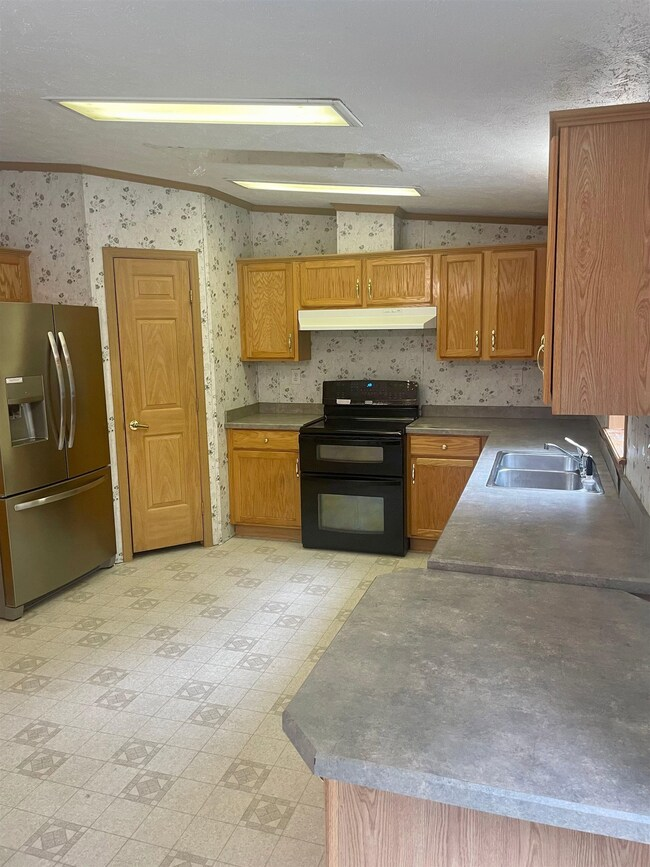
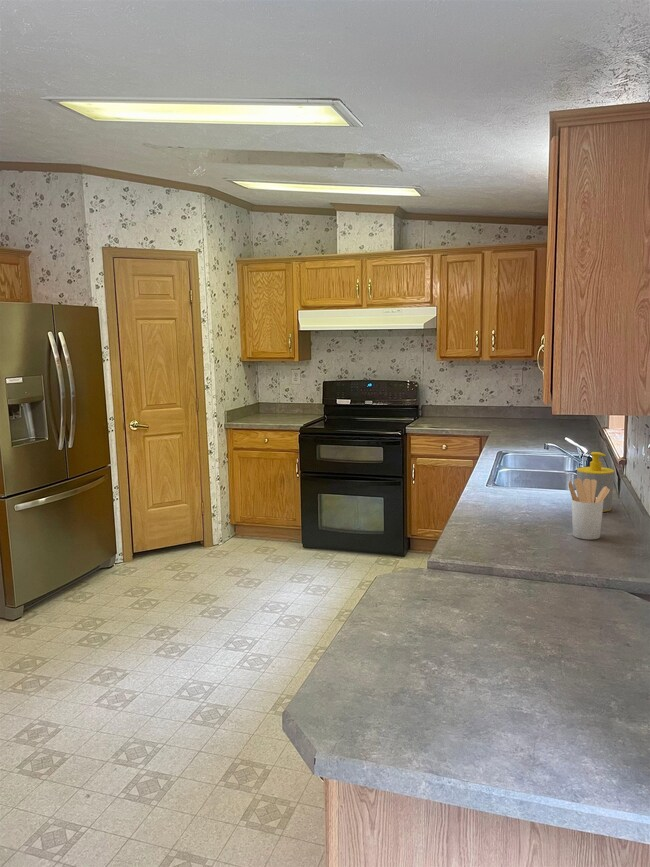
+ utensil holder [568,478,610,540]
+ soap bottle [576,451,616,513]
